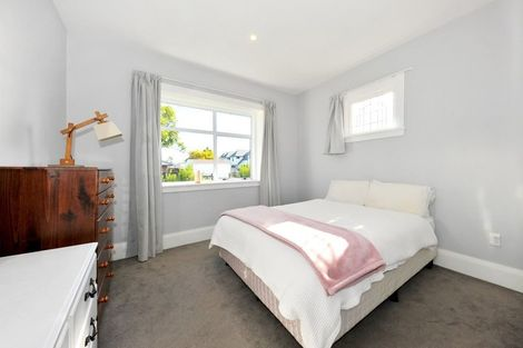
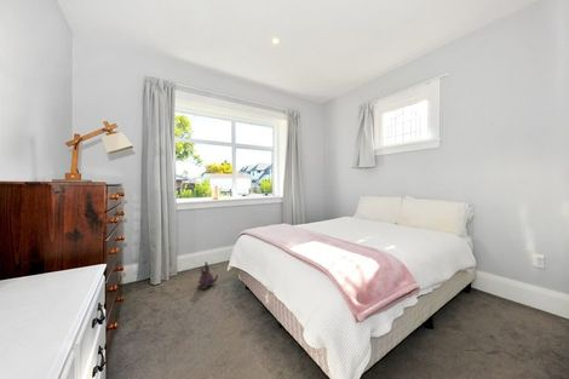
+ plush toy [197,260,219,291]
